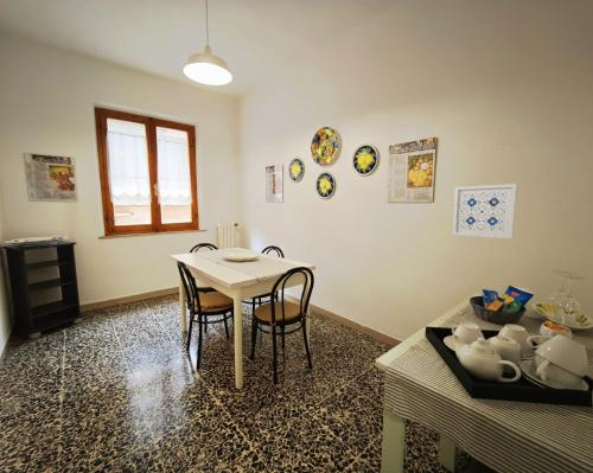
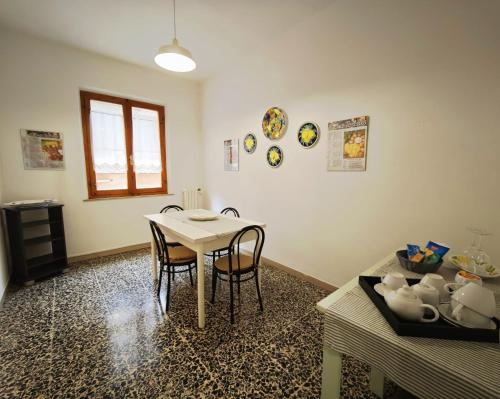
- wall art [452,183,518,239]
